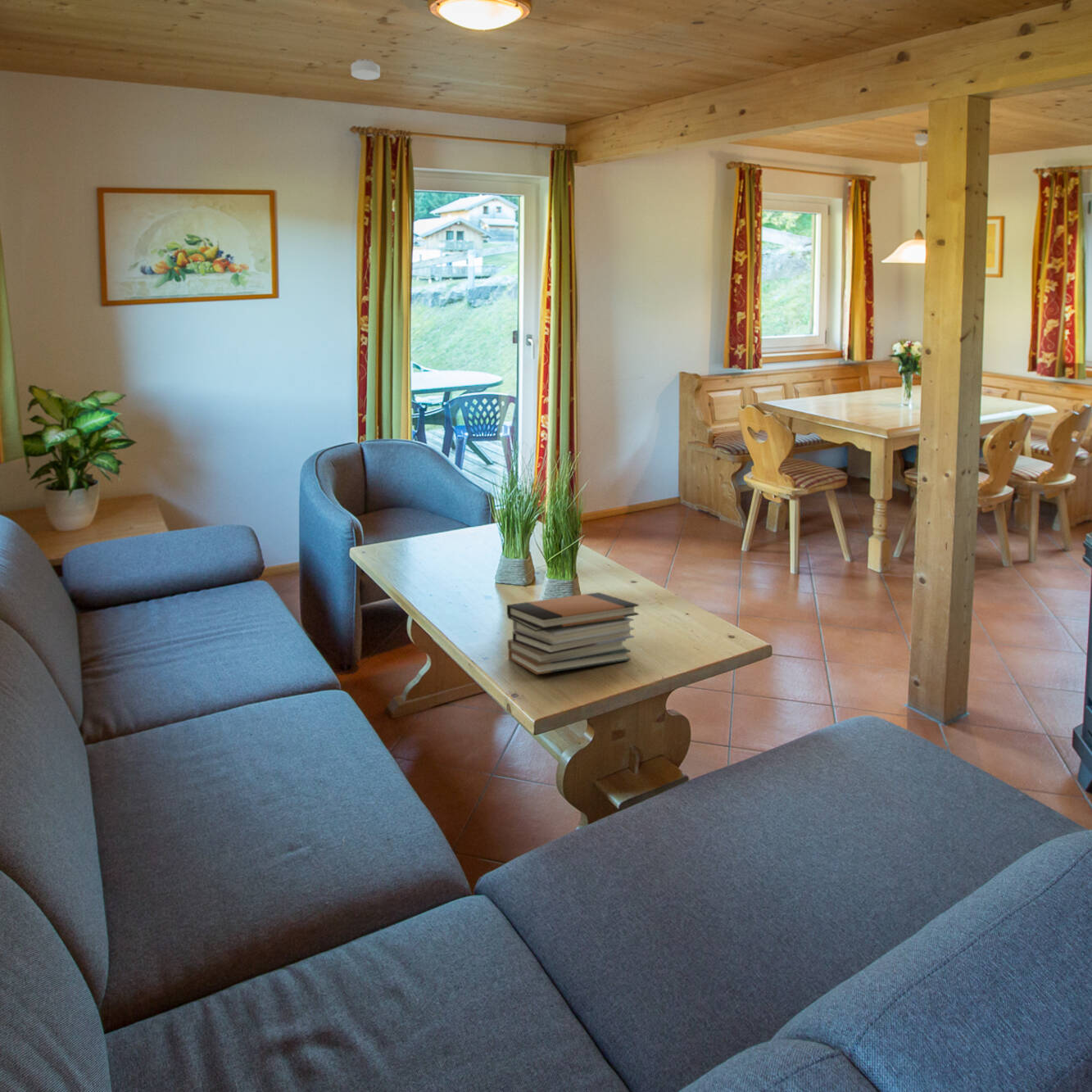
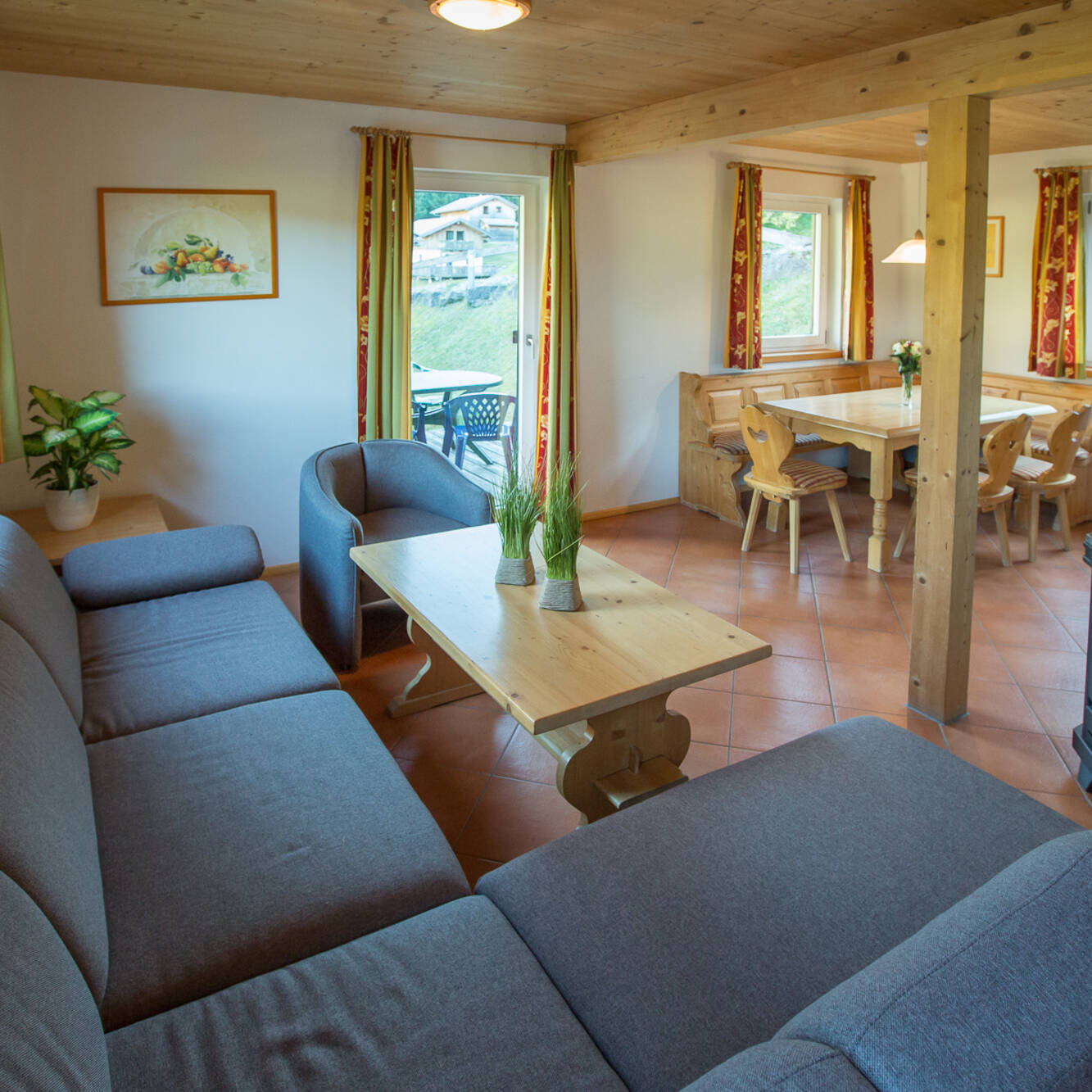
- smoke detector [350,58,381,81]
- book stack [506,591,640,676]
